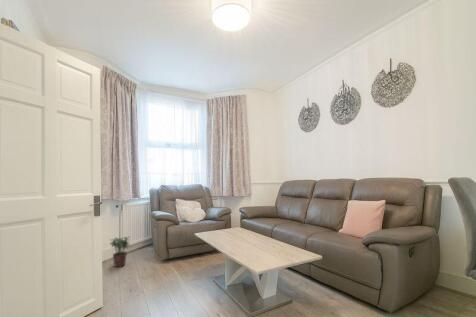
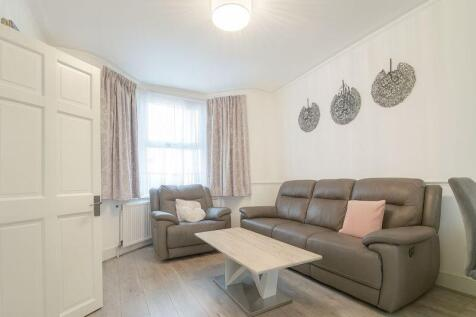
- potted plant [109,236,131,268]
